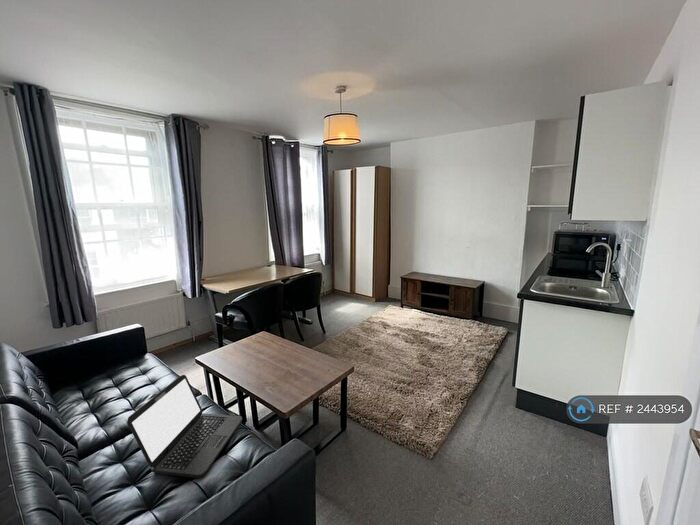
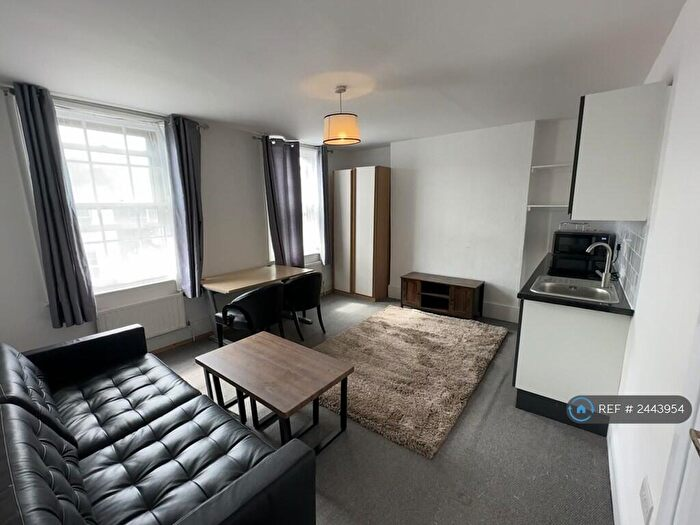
- laptop [126,374,243,479]
